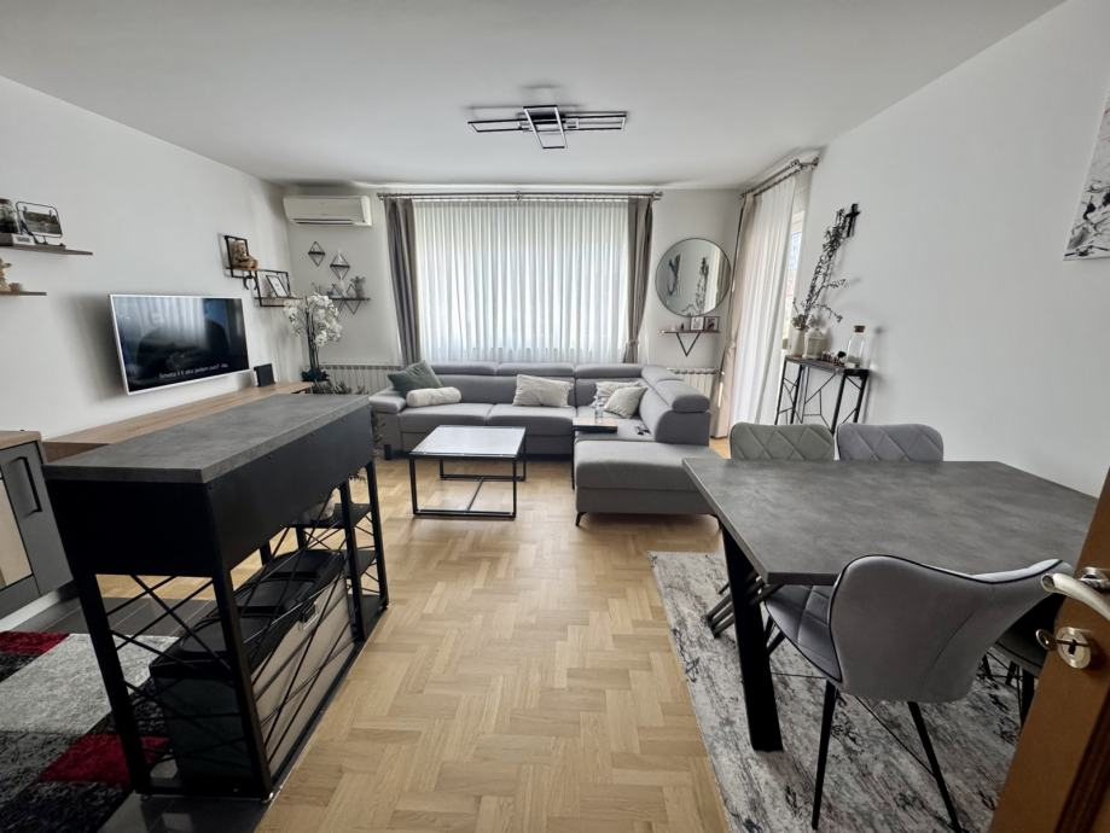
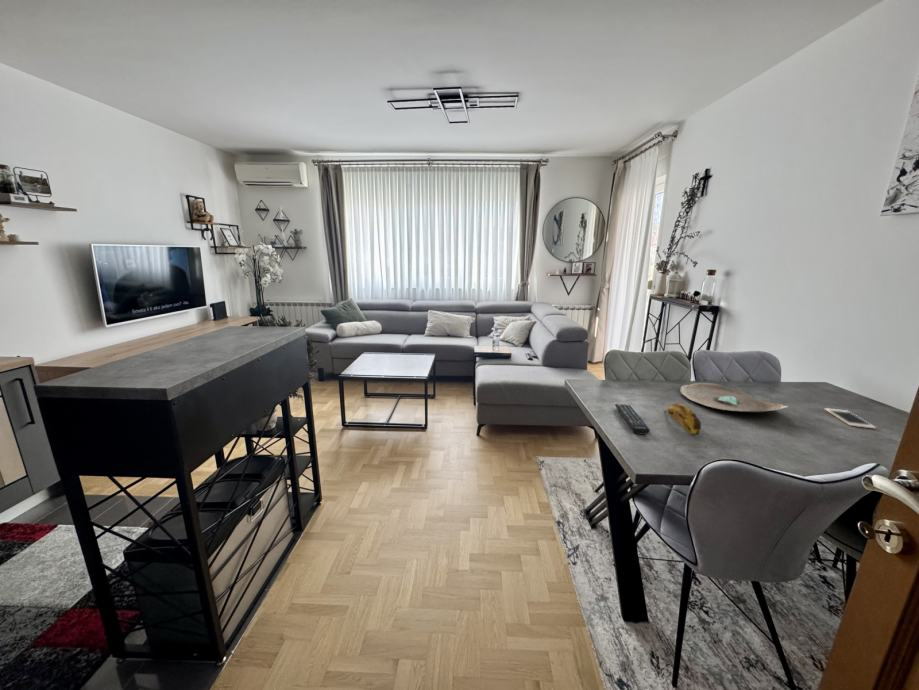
+ decorative bowl [679,382,789,413]
+ remote control [614,403,651,436]
+ banana [663,402,702,436]
+ cell phone [824,407,877,430]
